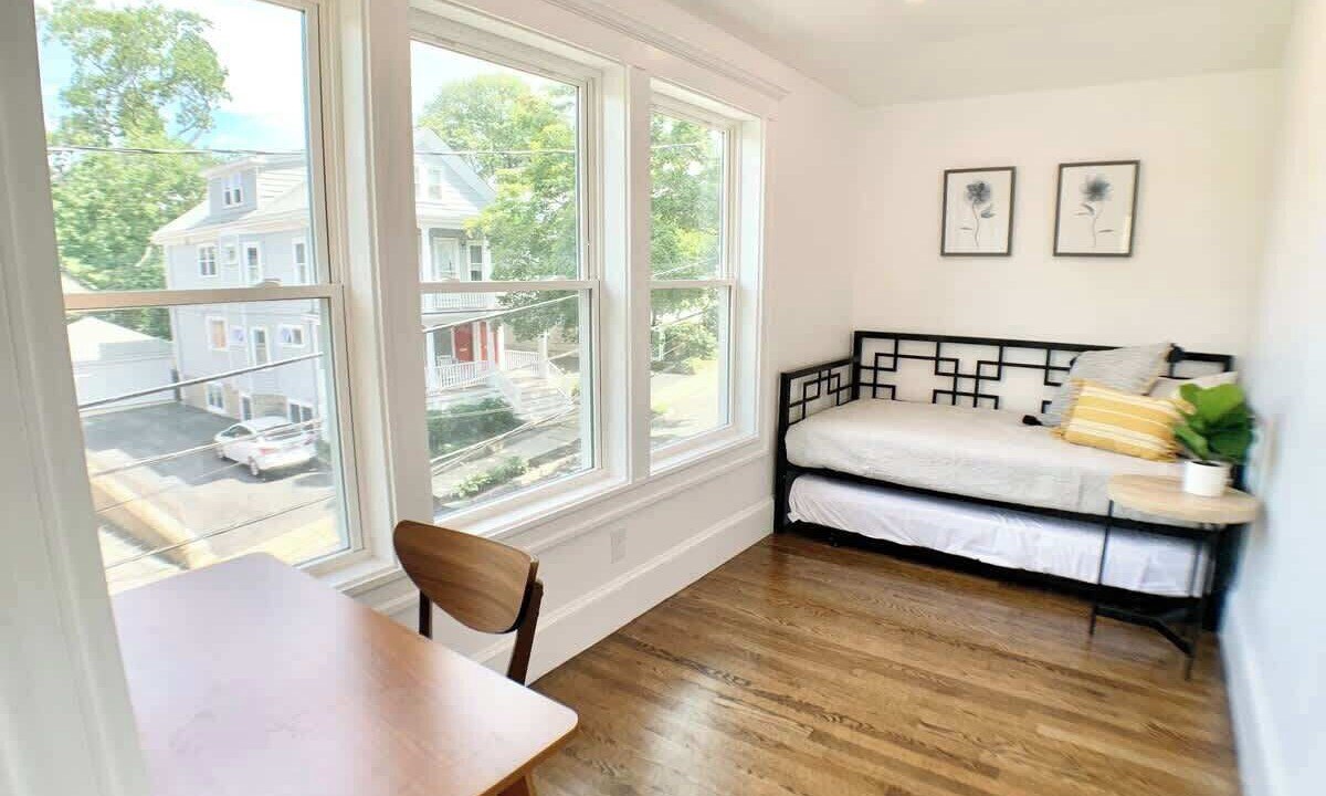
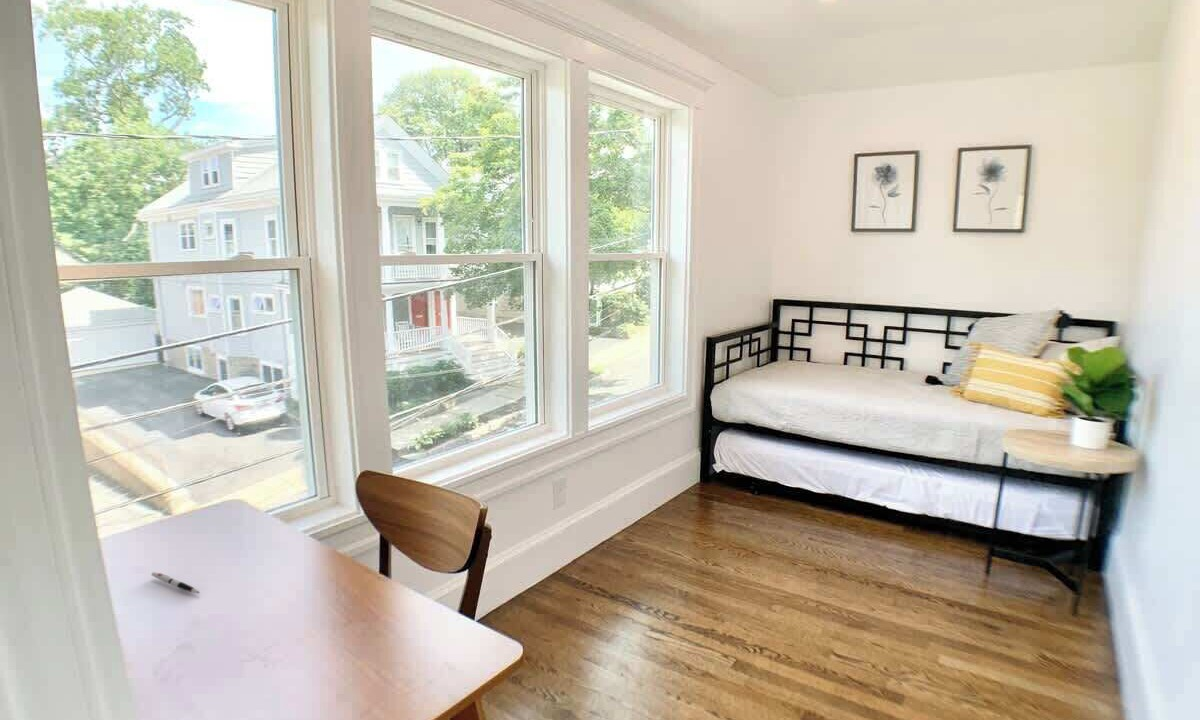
+ pen [150,571,201,594]
